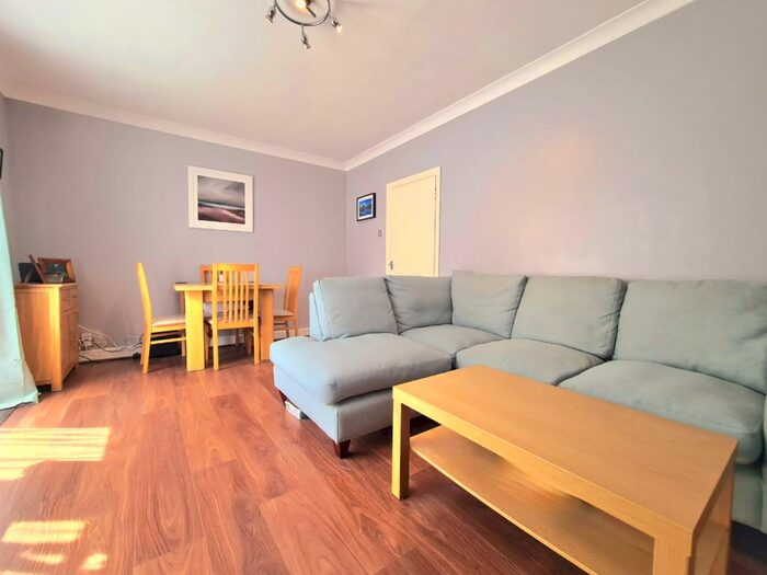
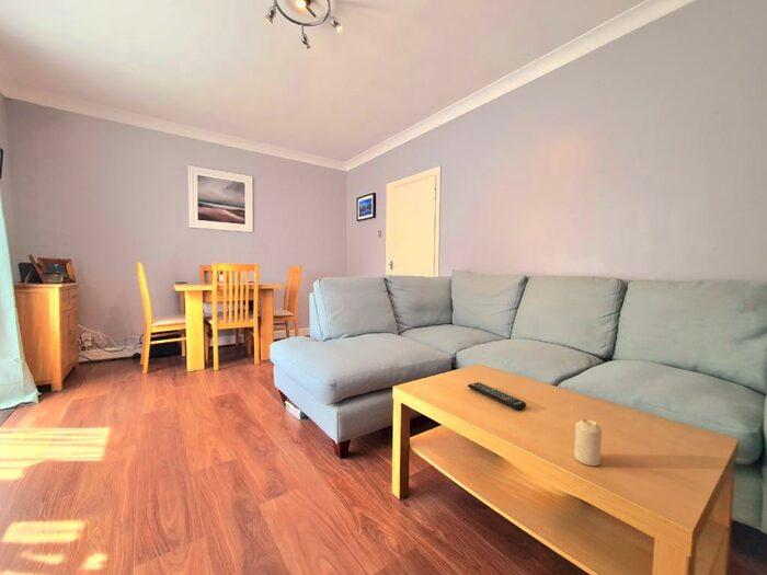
+ candle [573,417,603,467]
+ remote control [467,381,527,412]
